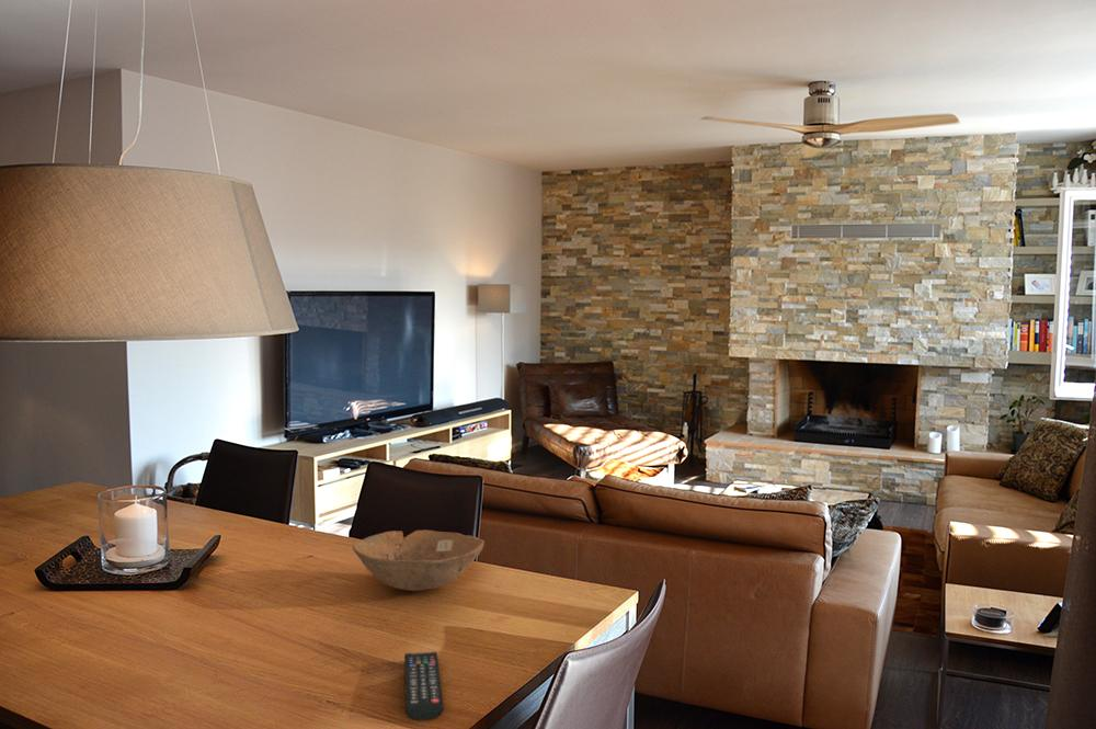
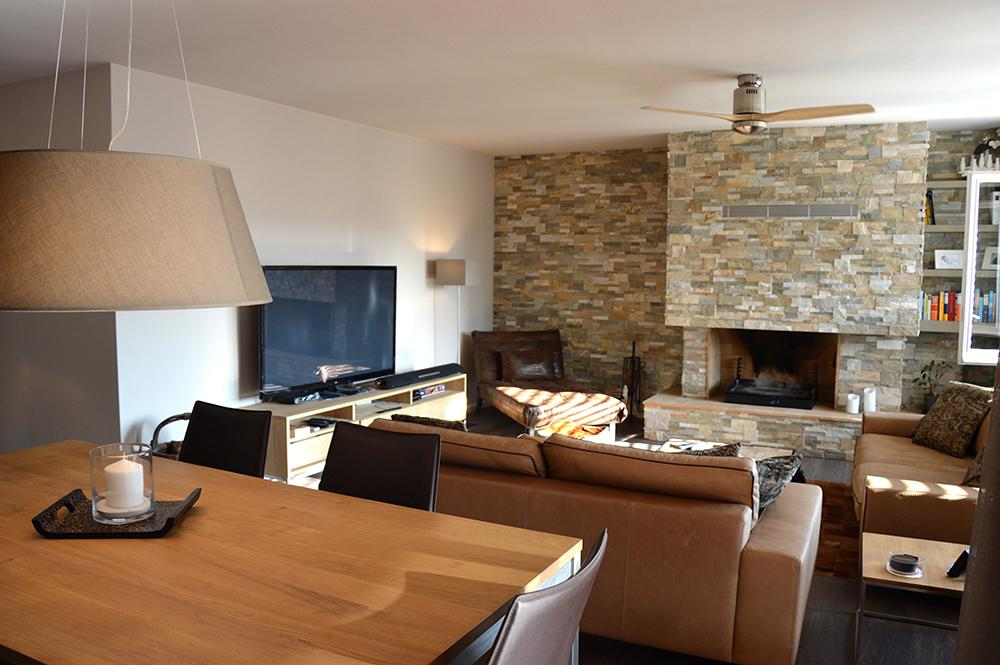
- bowl [352,529,486,592]
- remote control [403,651,444,722]
